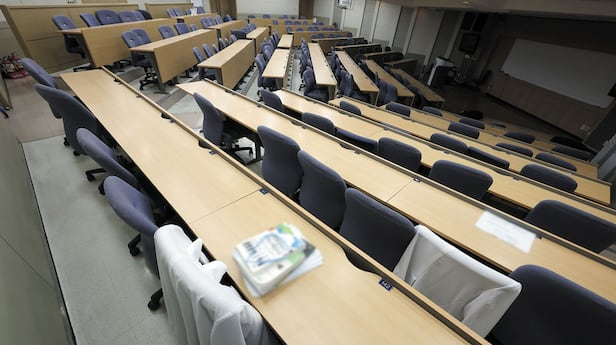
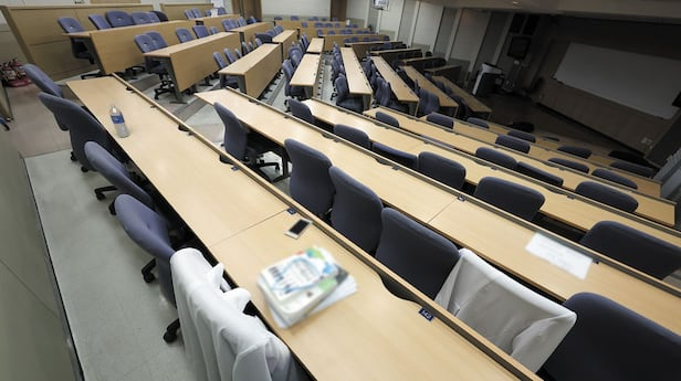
+ cell phone [284,216,313,240]
+ water bottle [108,103,130,138]
